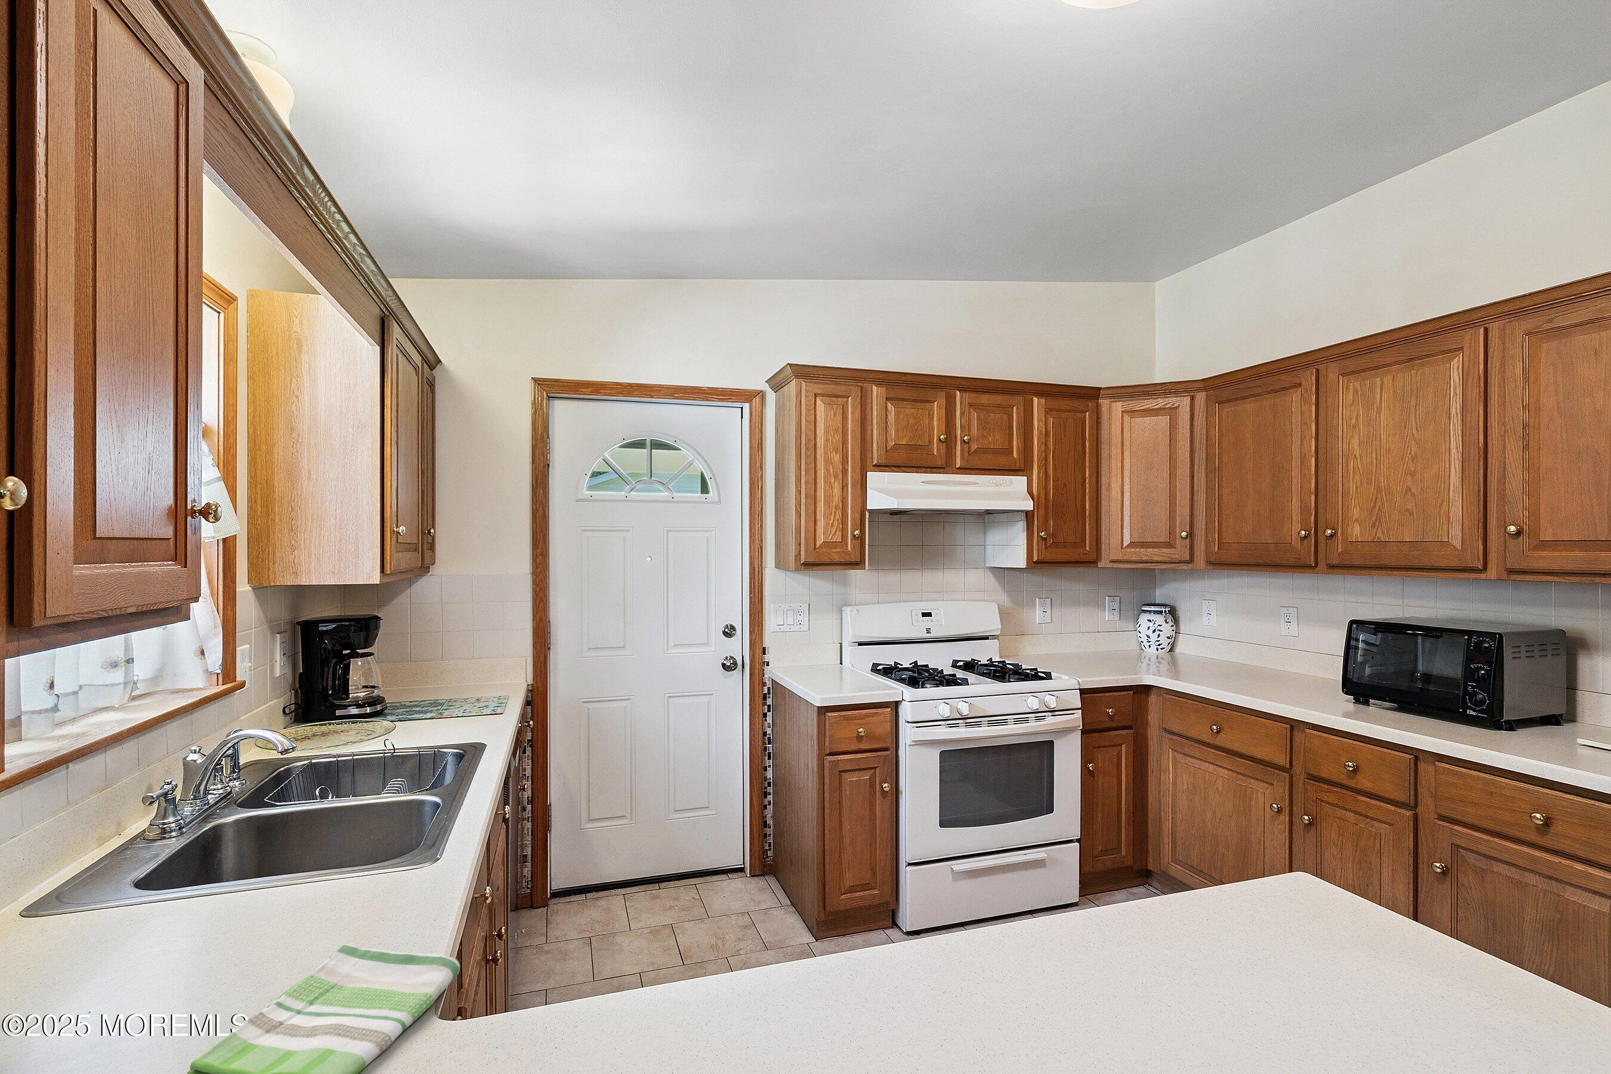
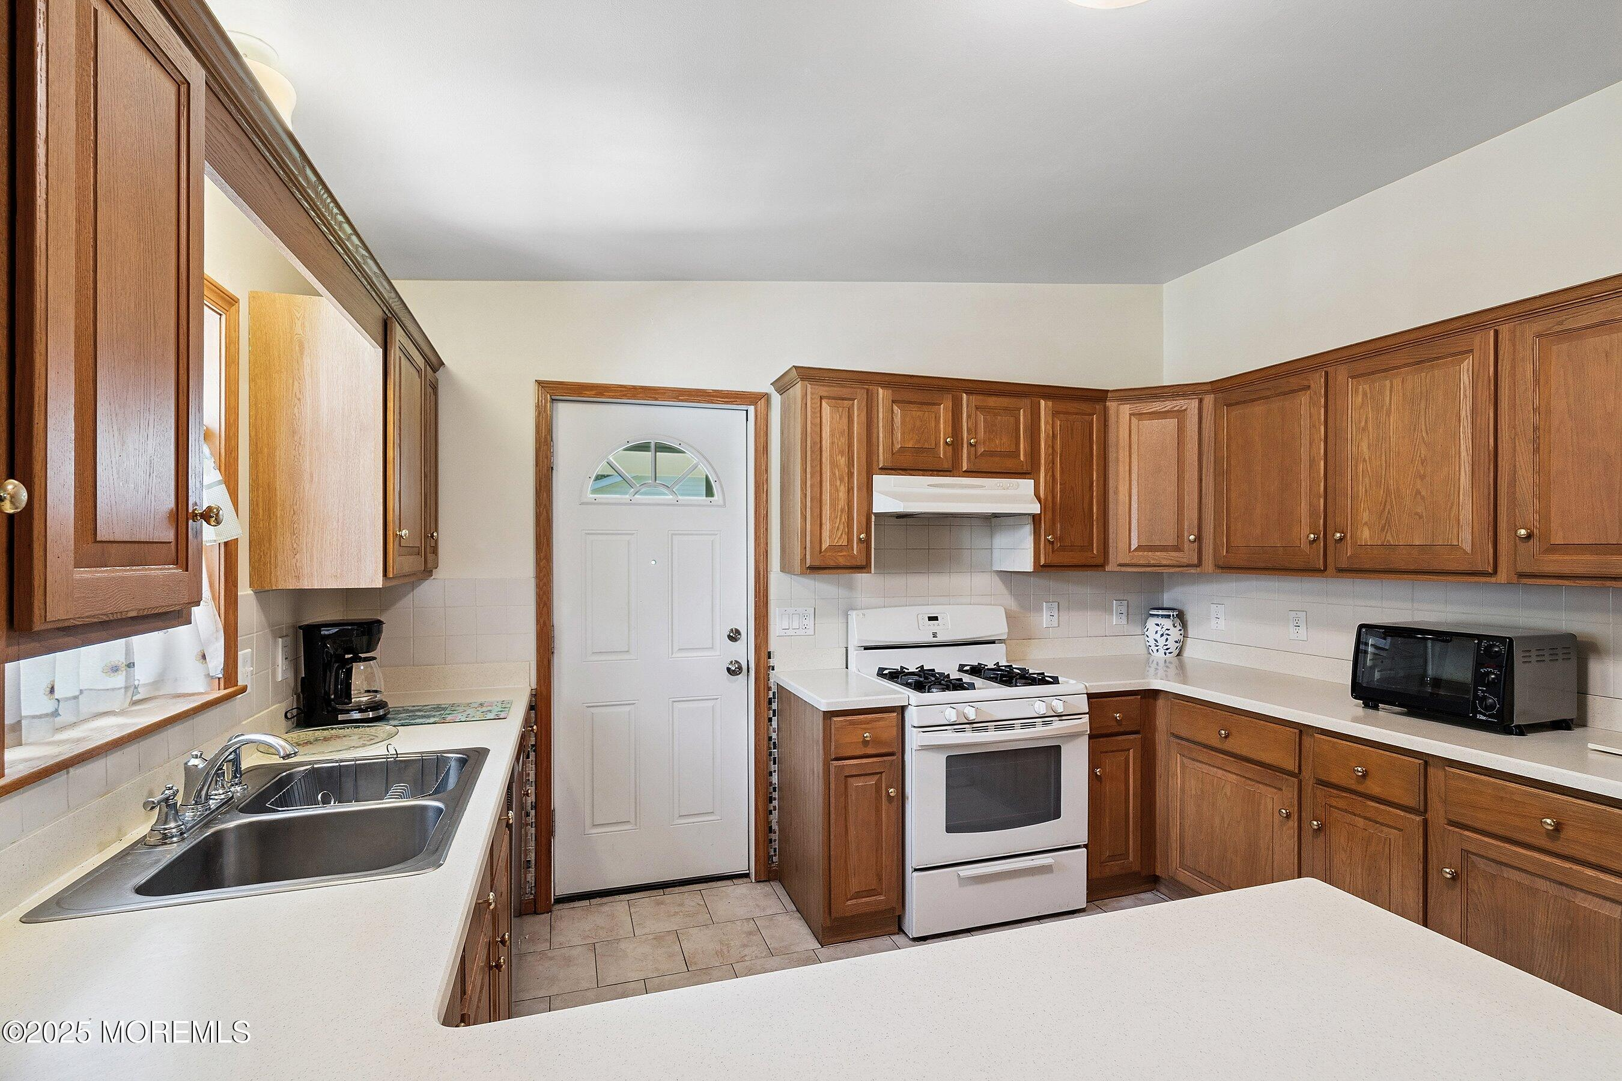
- dish towel [187,942,460,1074]
